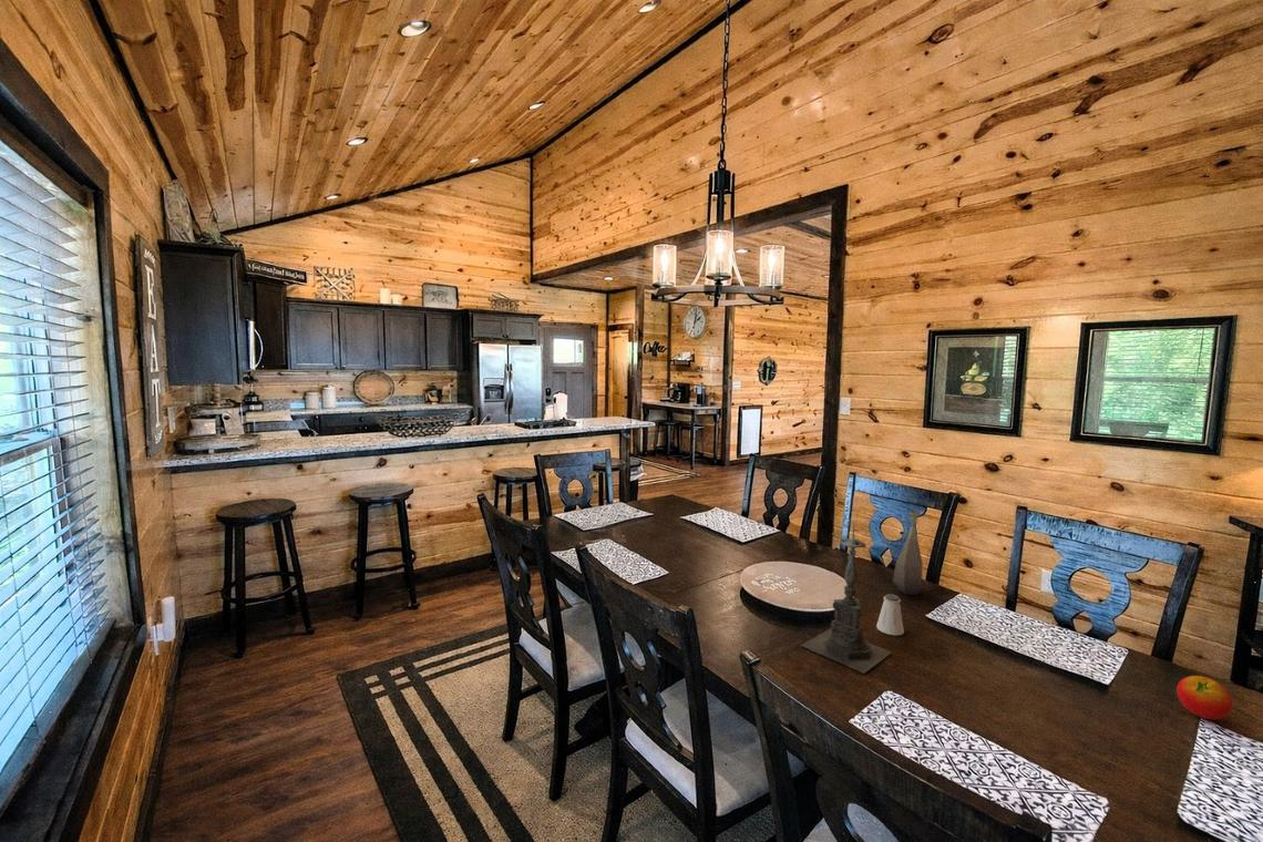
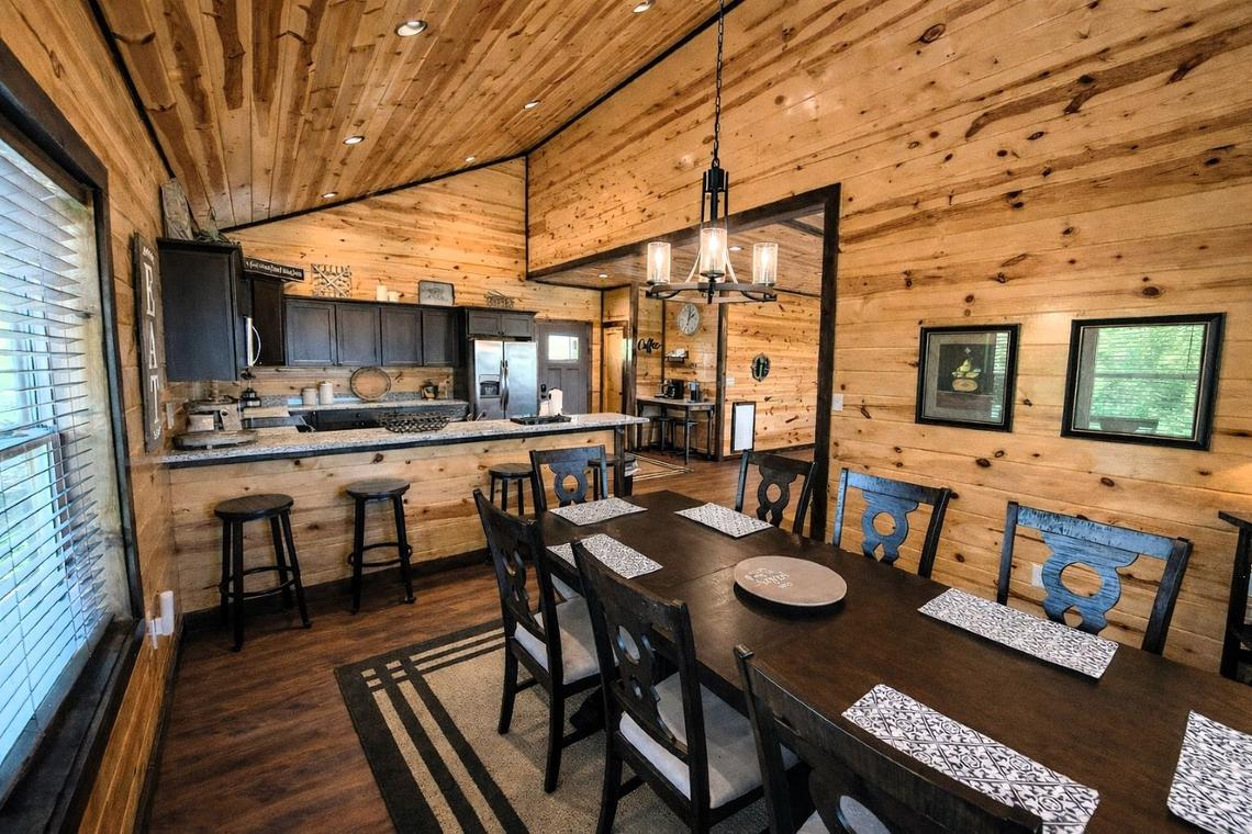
- apple [1175,675,1234,721]
- bottle [892,511,924,596]
- saltshaker [875,593,905,636]
- candle holder [799,522,893,675]
